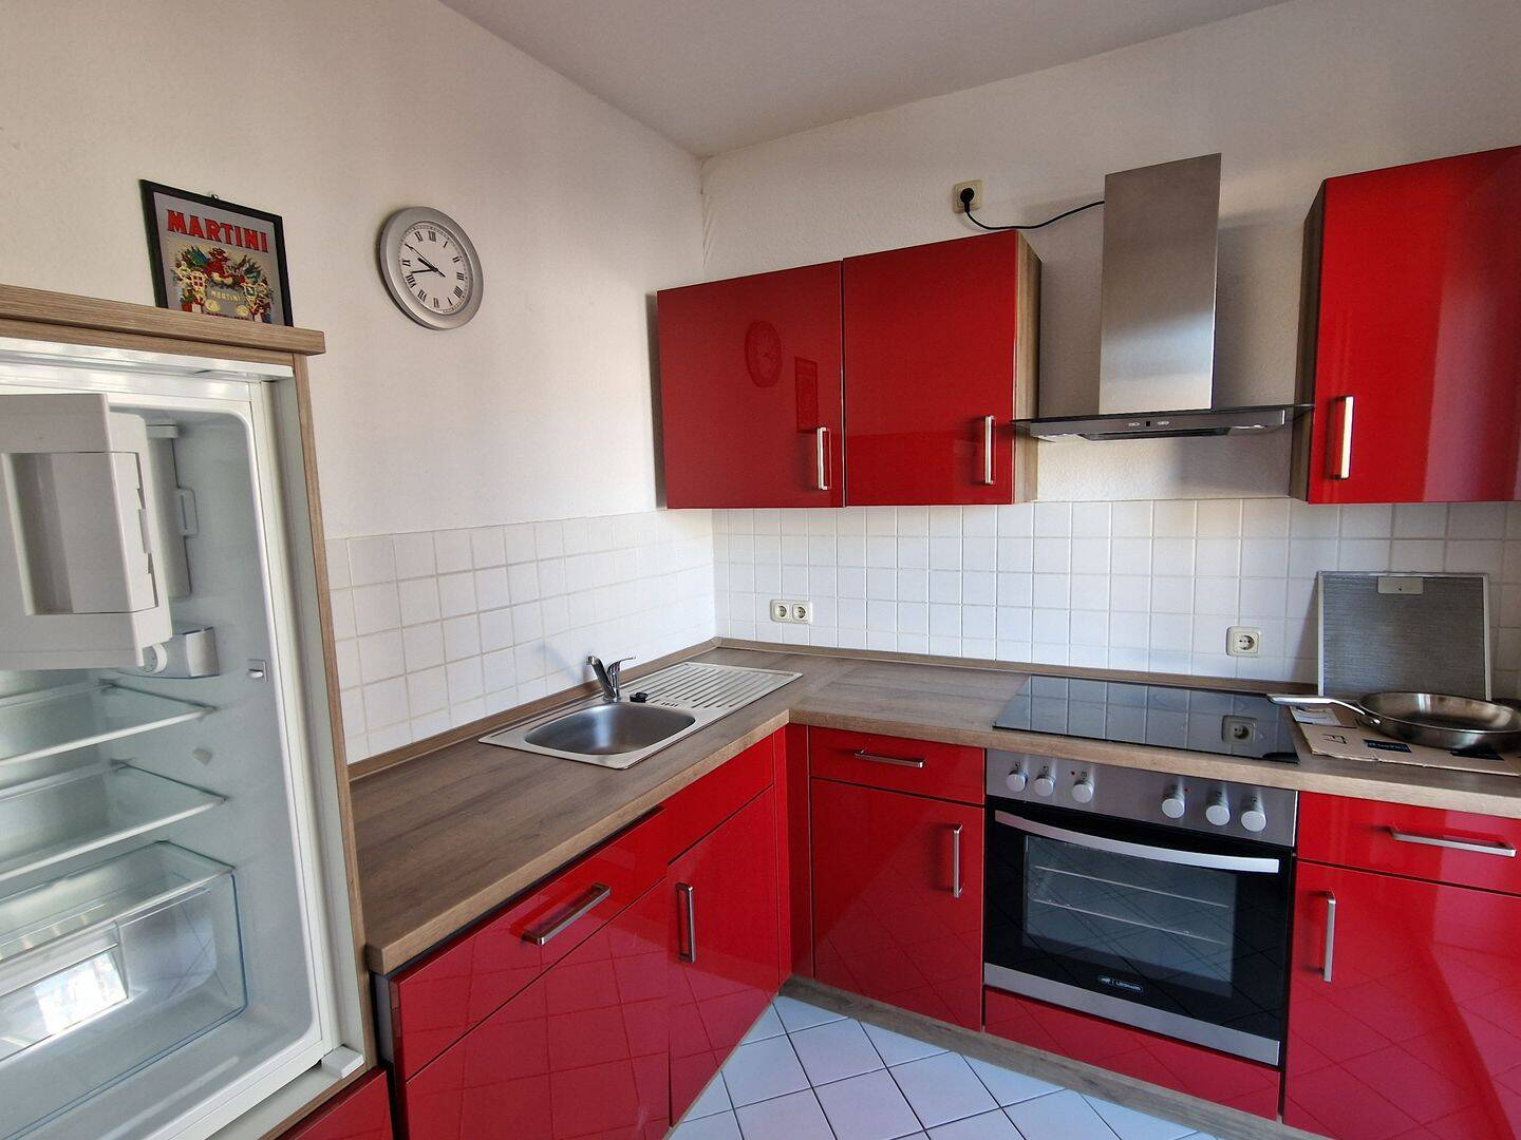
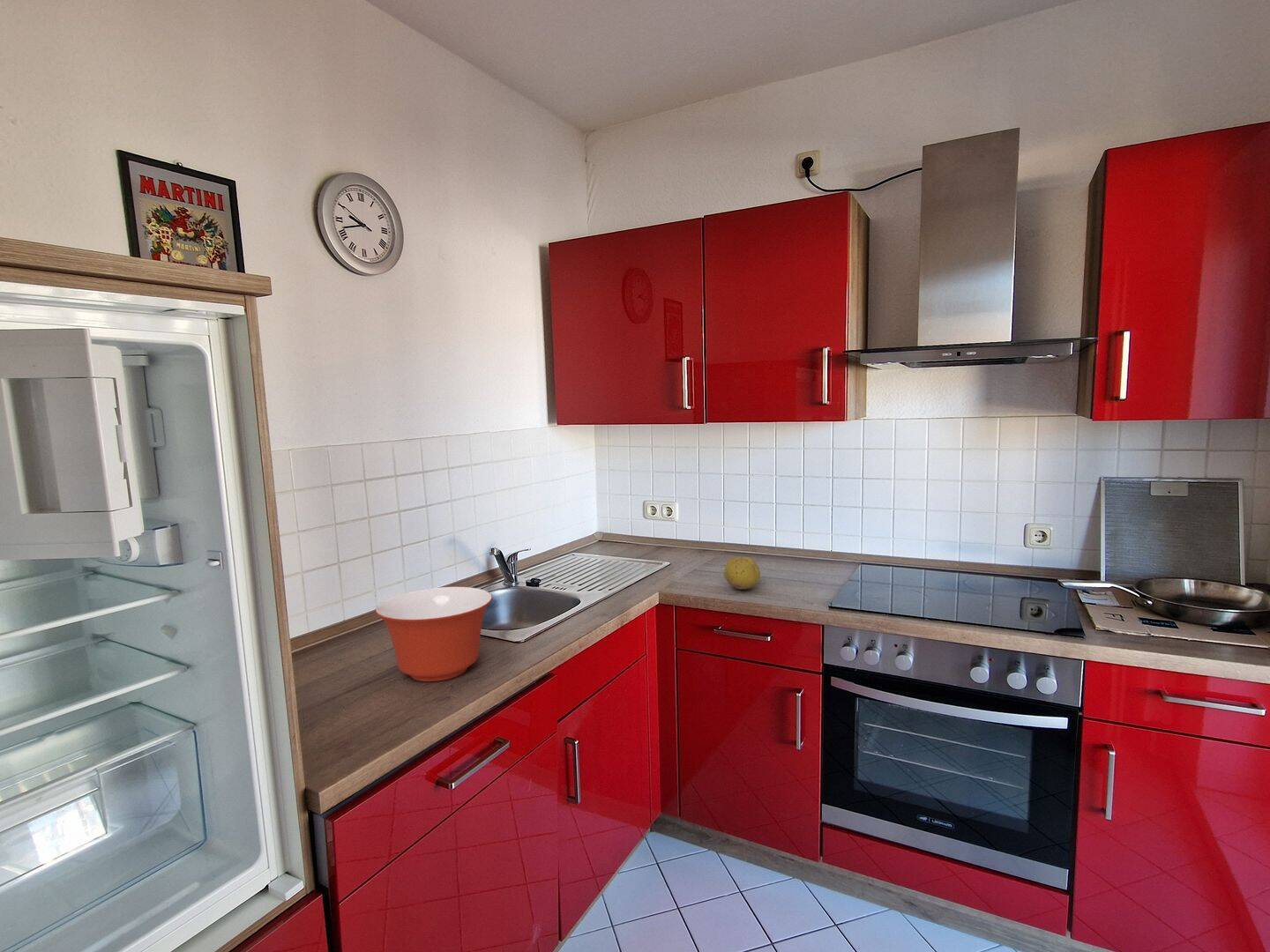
+ mixing bowl [375,586,493,682]
+ fruit [723,556,761,591]
